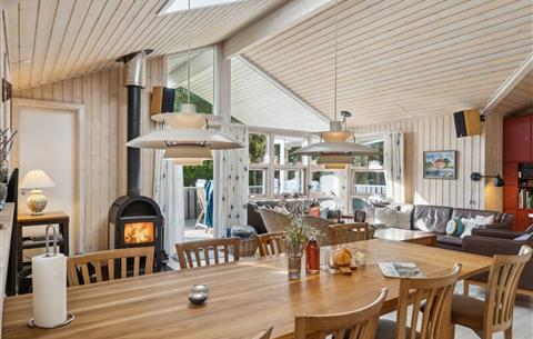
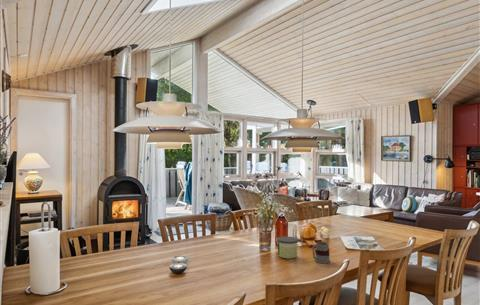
+ mug [311,241,331,264]
+ candle [276,235,299,260]
